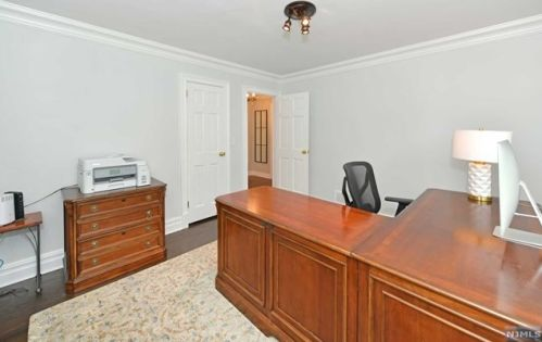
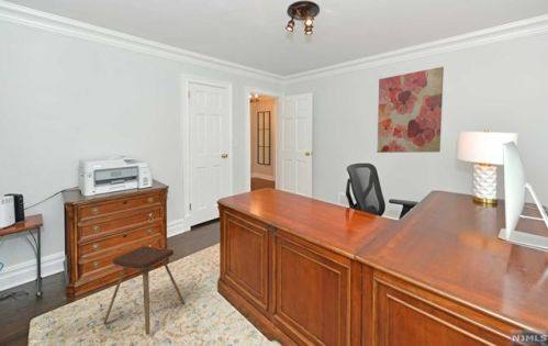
+ wall art [376,66,445,154]
+ music stool [102,245,186,336]
